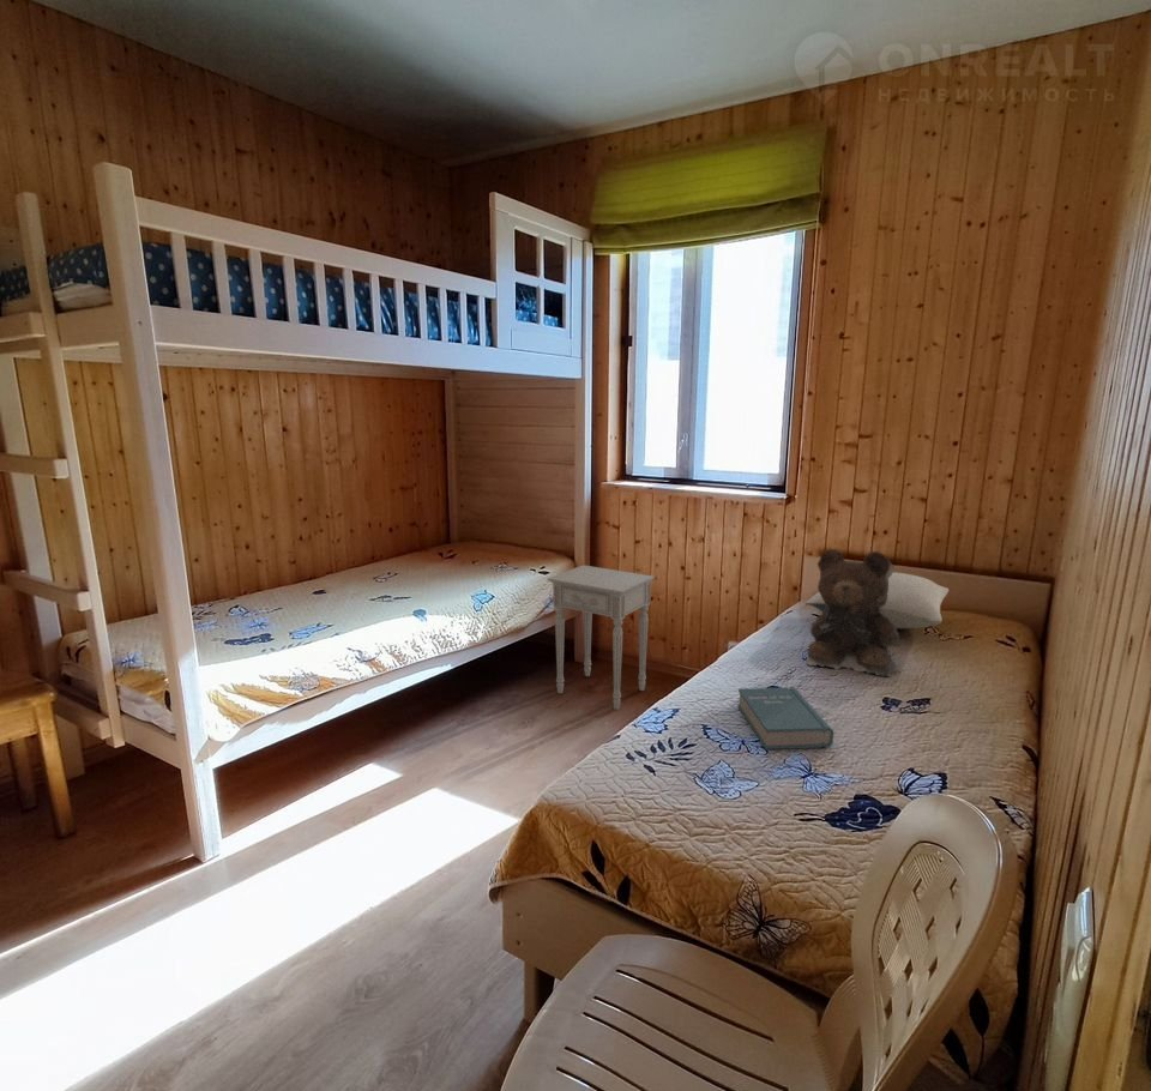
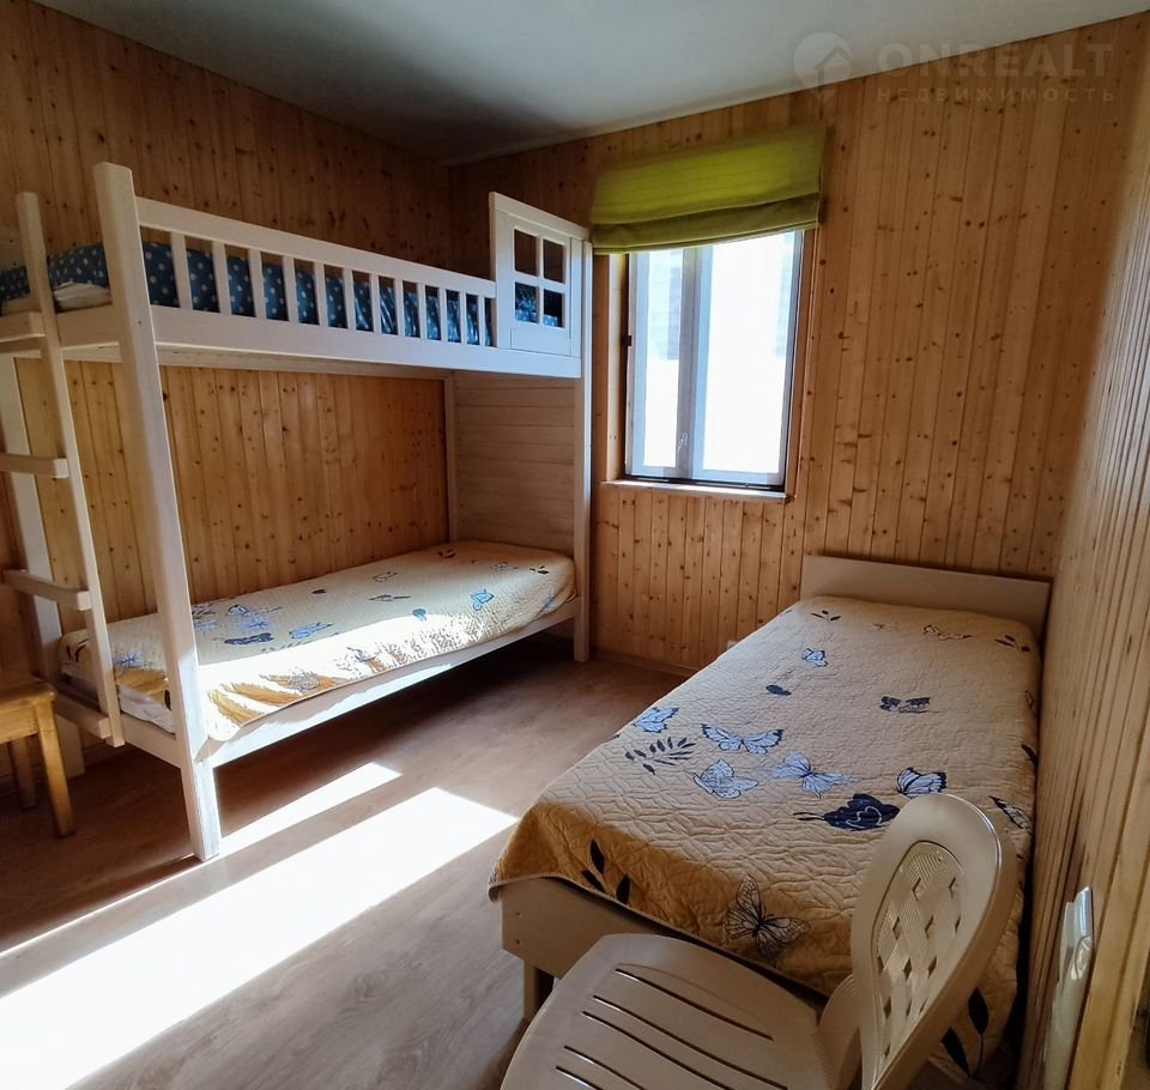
- teddy bear [805,548,900,677]
- book [736,687,834,751]
- nightstand [546,565,656,711]
- pillow [805,571,950,629]
